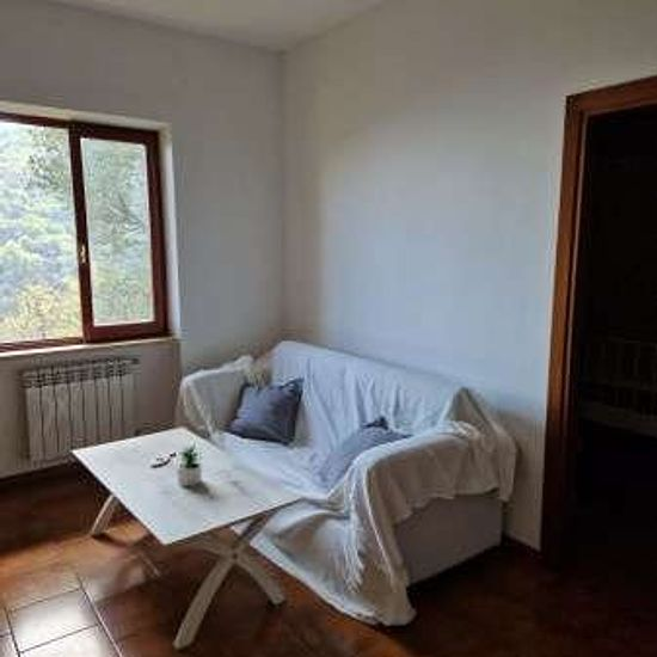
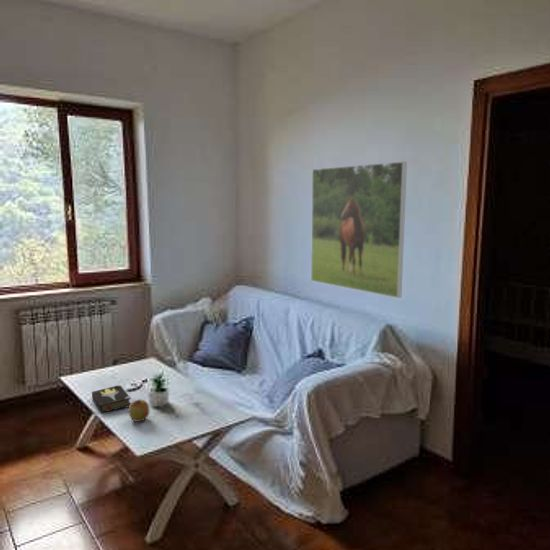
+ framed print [310,161,408,299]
+ hardback book [91,384,132,414]
+ apple [128,398,150,423]
